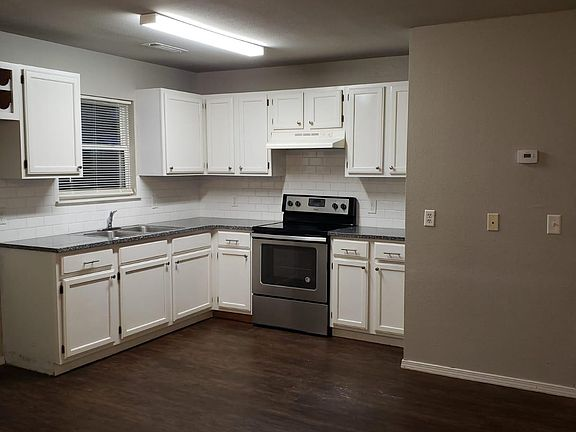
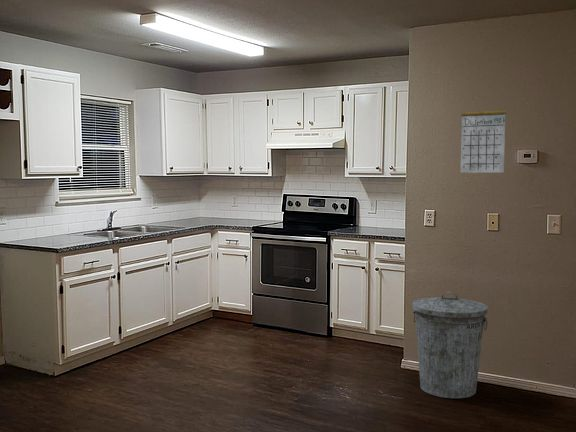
+ calendar [459,97,507,174]
+ trash can [411,291,489,399]
